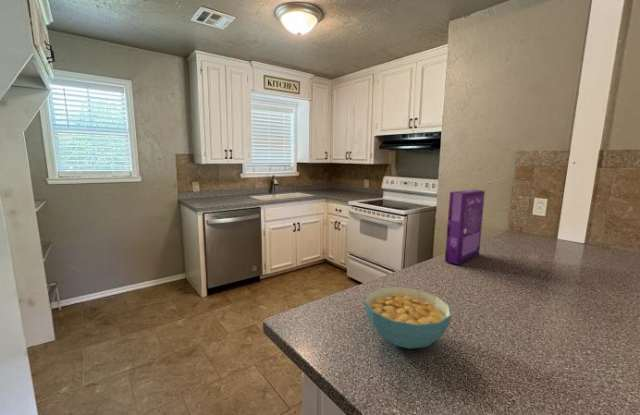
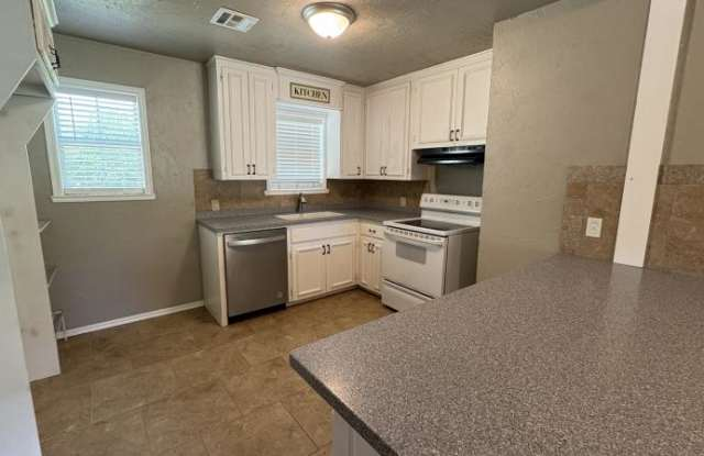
- cereal bowl [364,286,452,350]
- cereal box [444,189,486,266]
